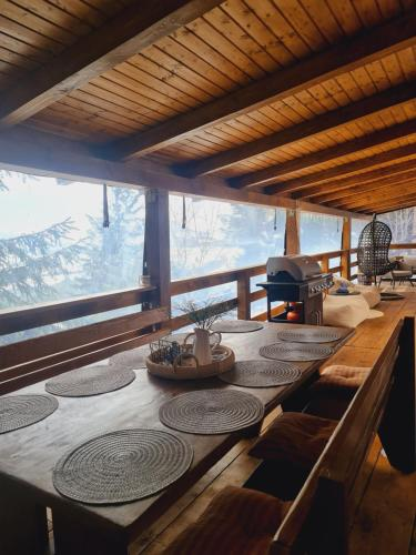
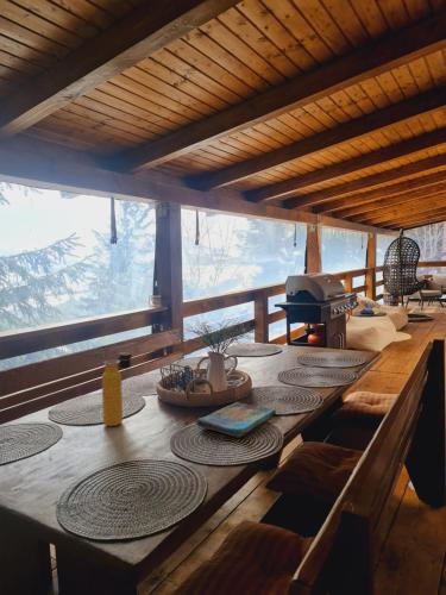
+ water bottle [101,344,133,427]
+ dish towel [195,401,277,439]
